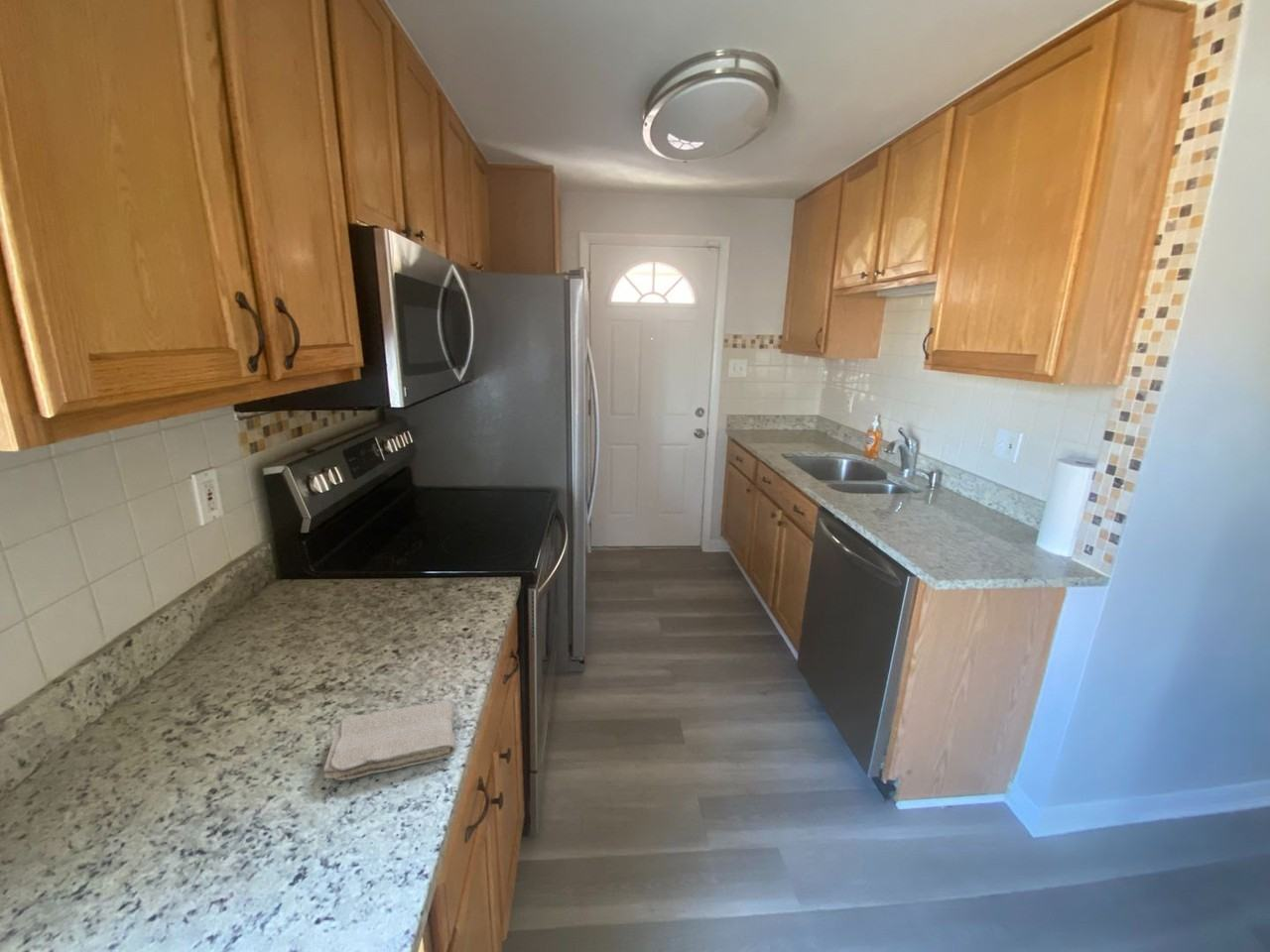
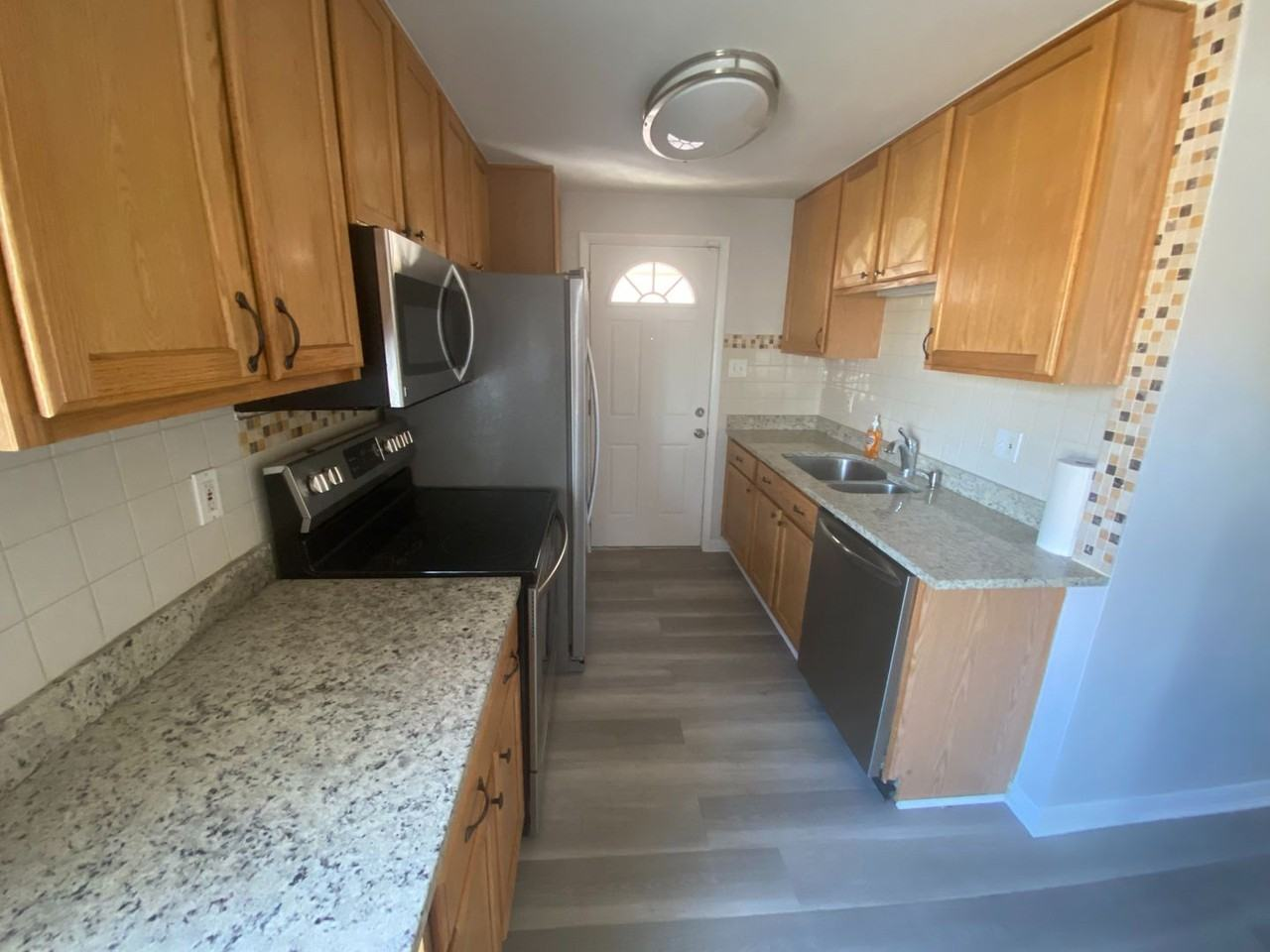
- washcloth [322,700,457,781]
